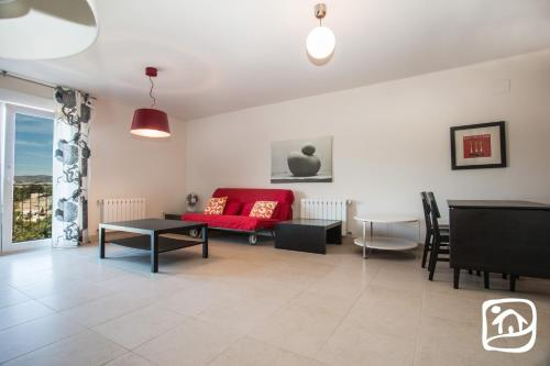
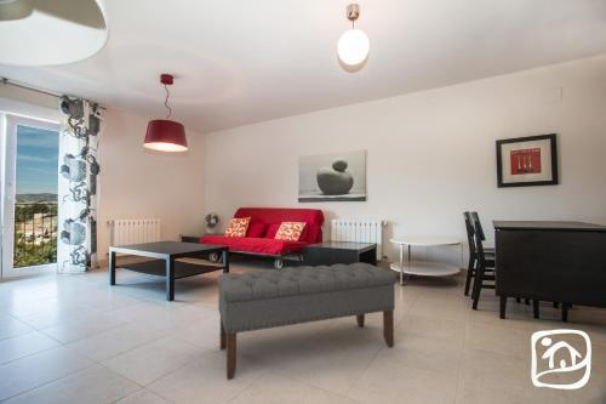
+ bench [216,262,398,381]
